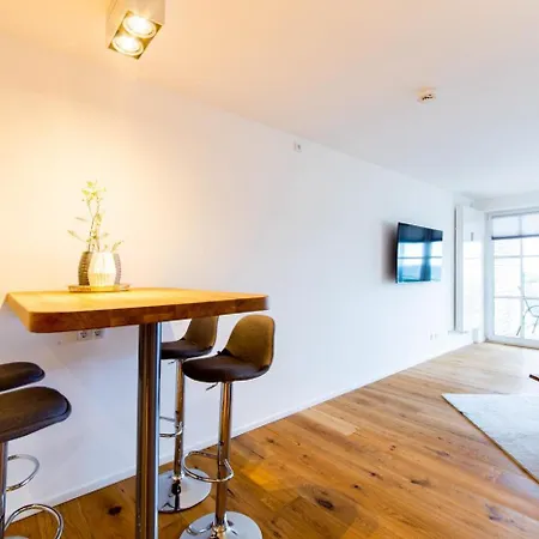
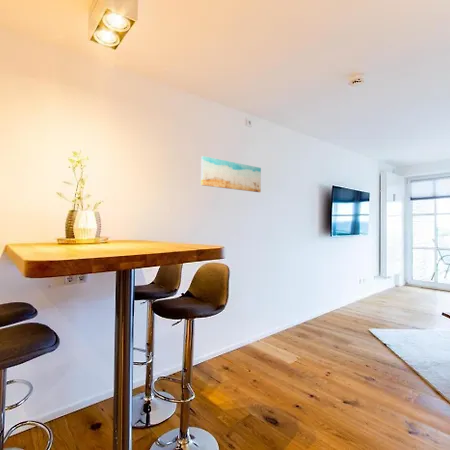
+ wall art [200,155,262,193]
